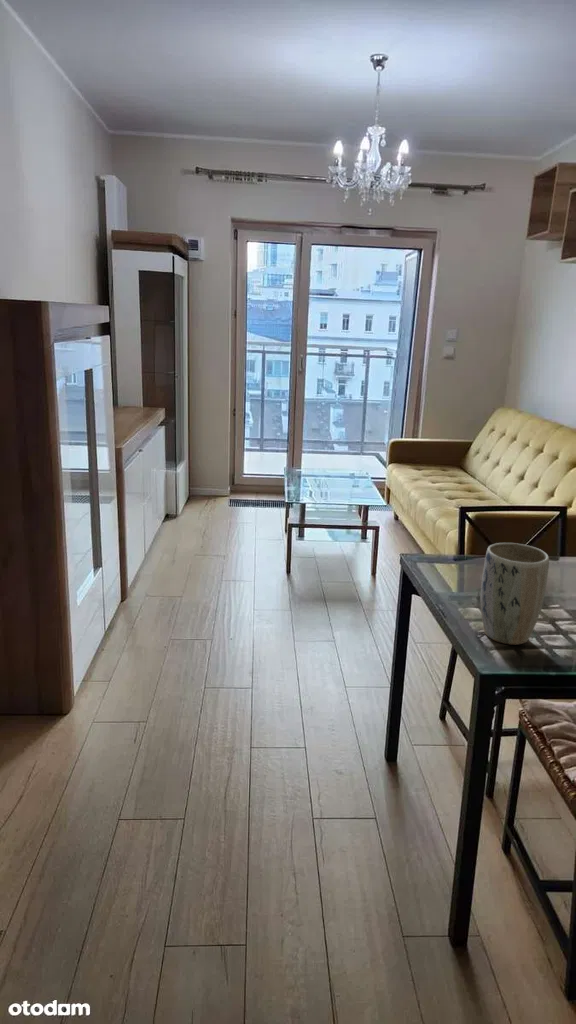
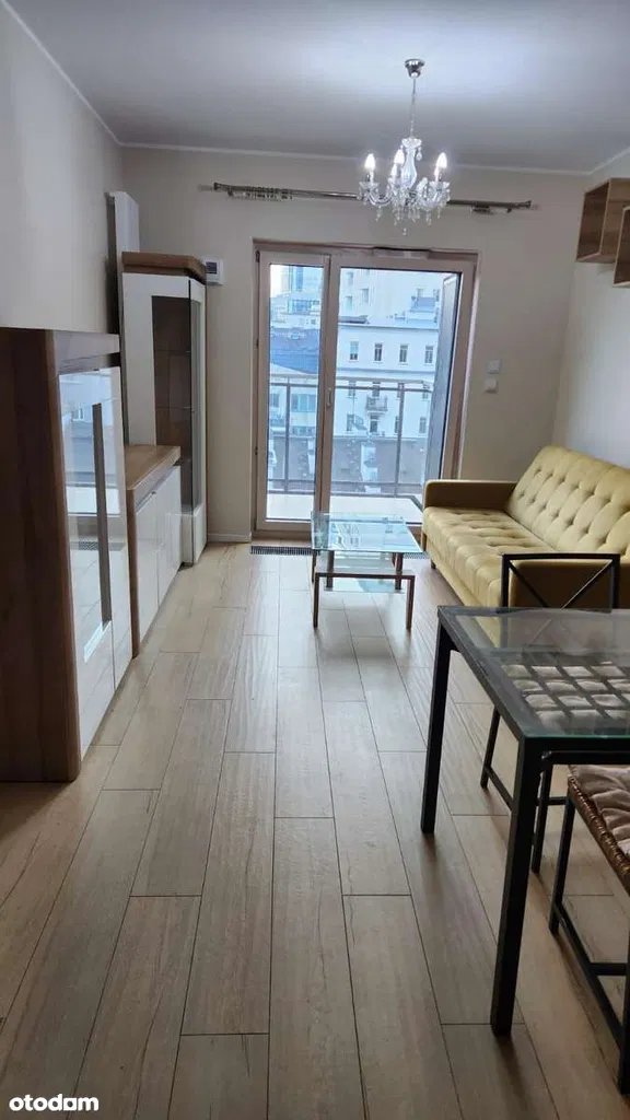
- plant pot [479,542,550,646]
